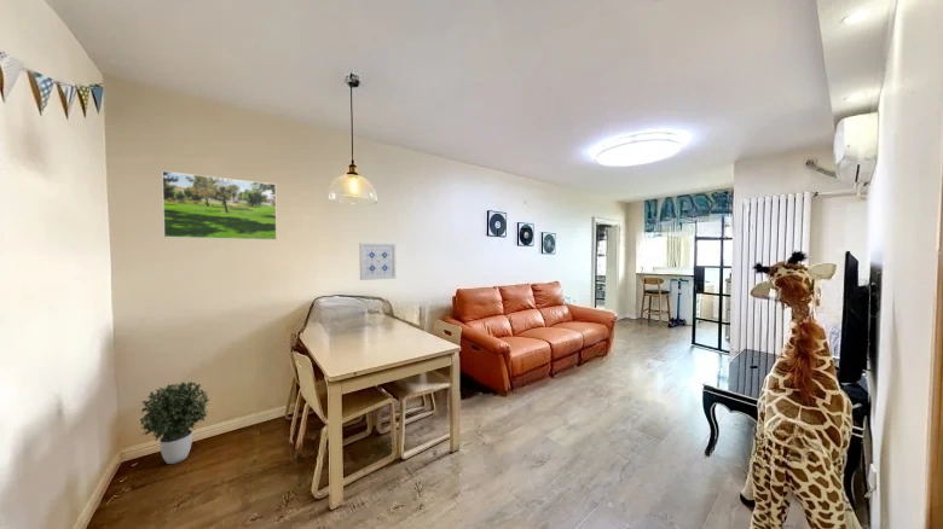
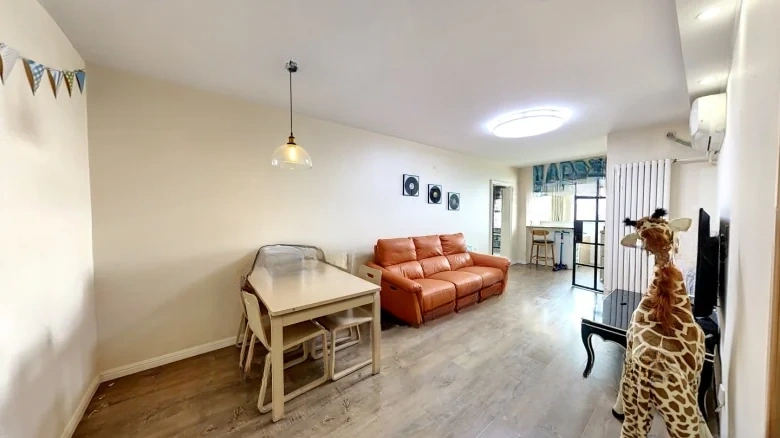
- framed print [161,170,278,242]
- wall art [358,242,397,281]
- potted plant [139,380,210,465]
